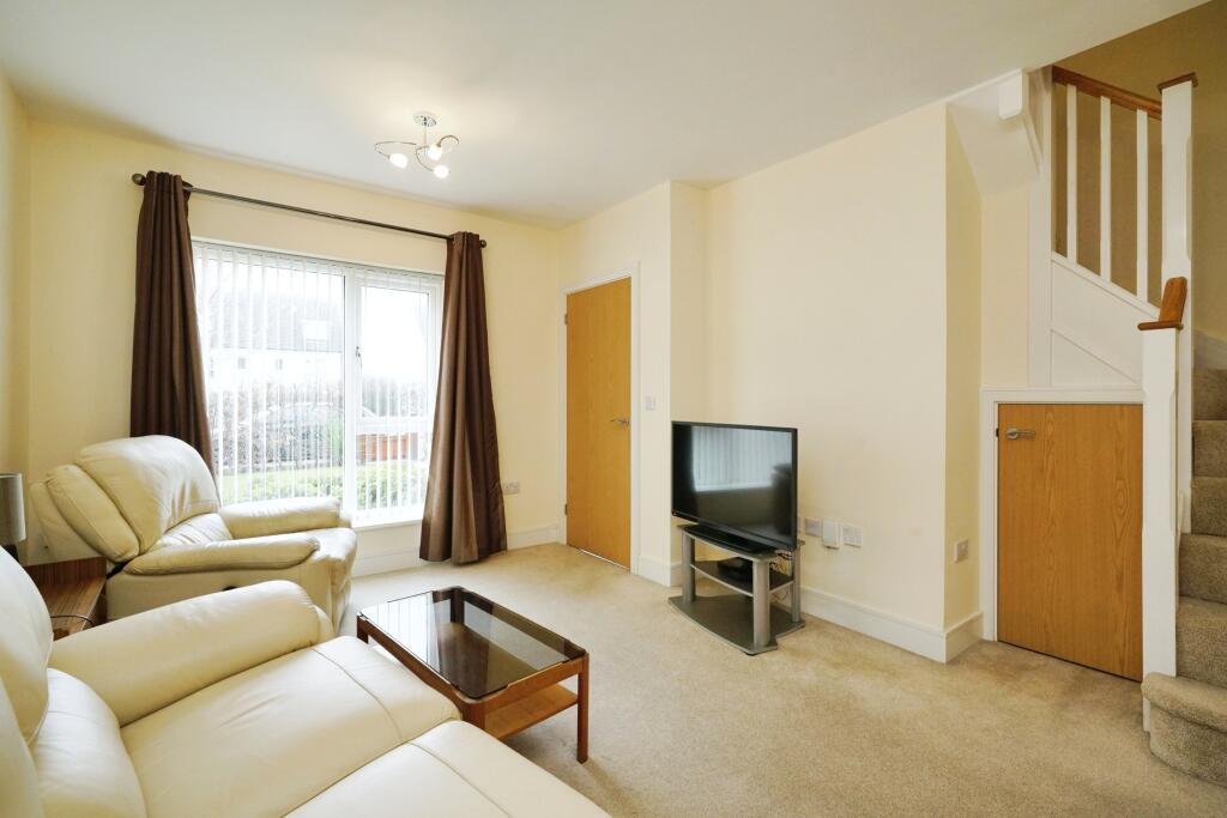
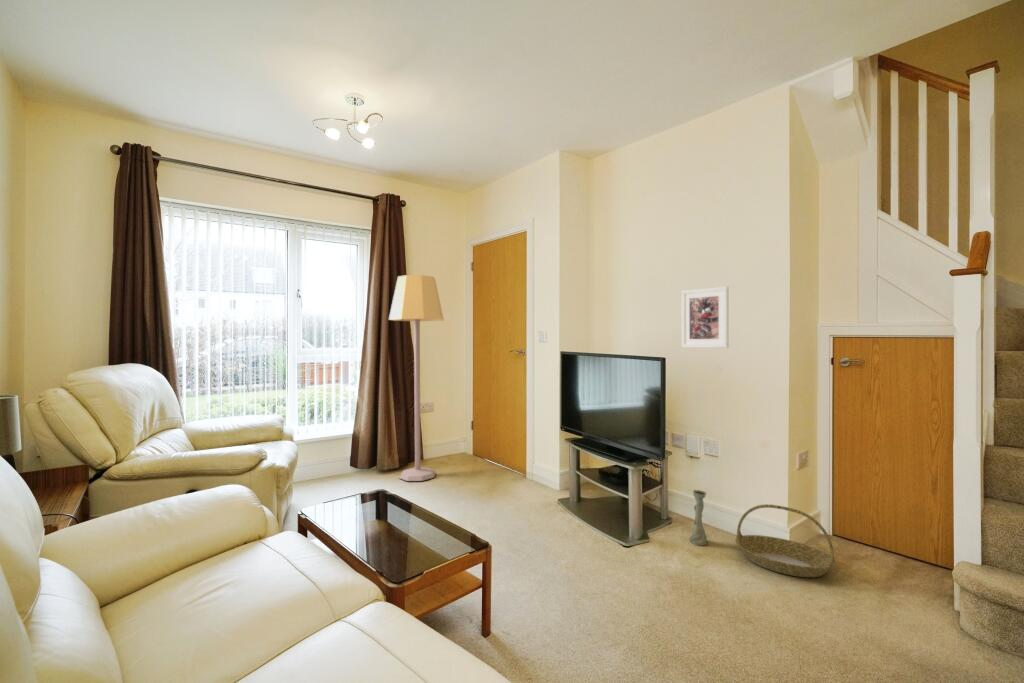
+ basket [734,503,837,578]
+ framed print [680,285,730,349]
+ lamp [388,274,445,482]
+ vase [689,489,708,546]
